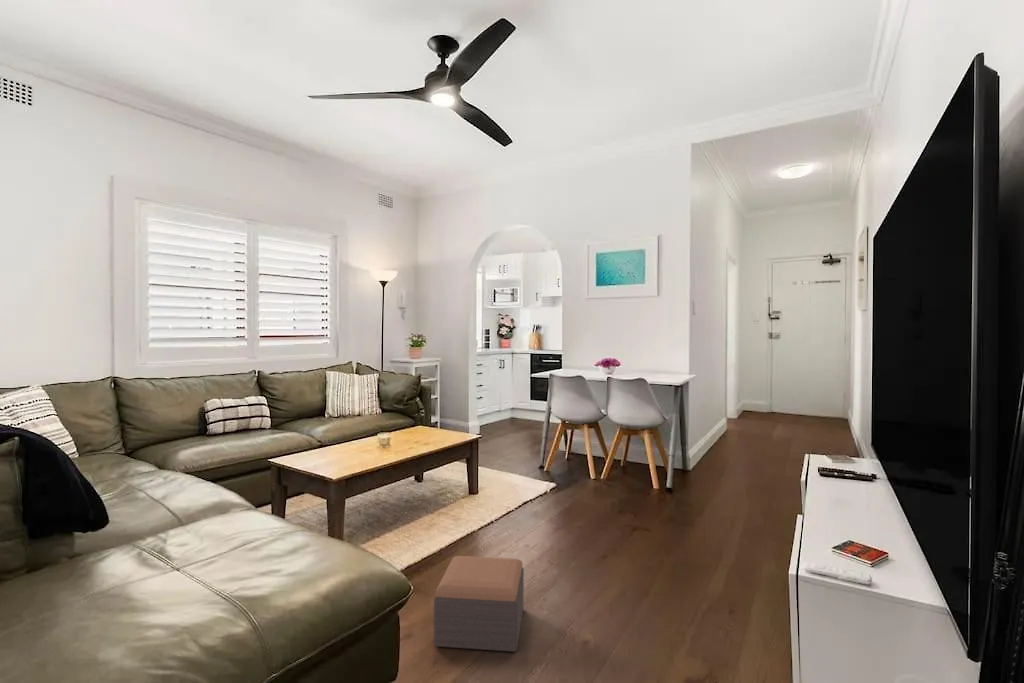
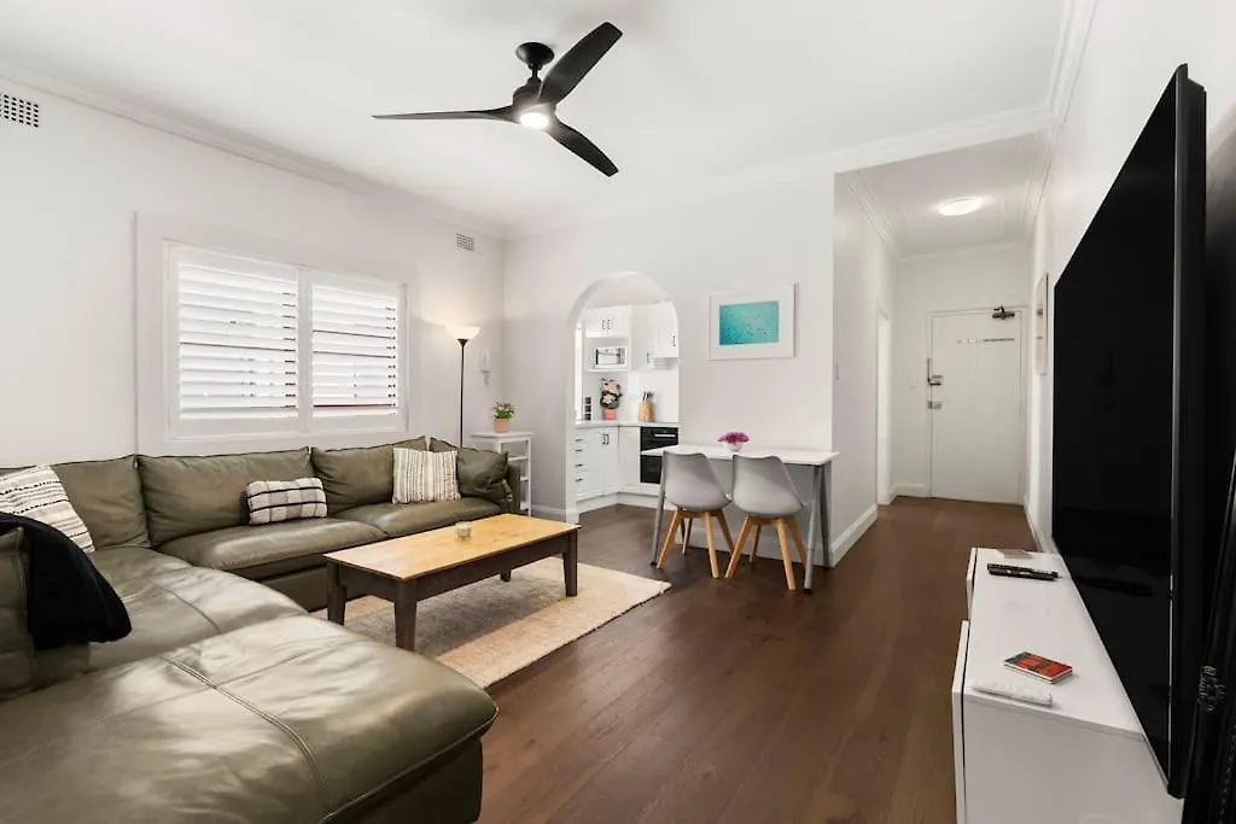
- footstool [433,555,525,653]
